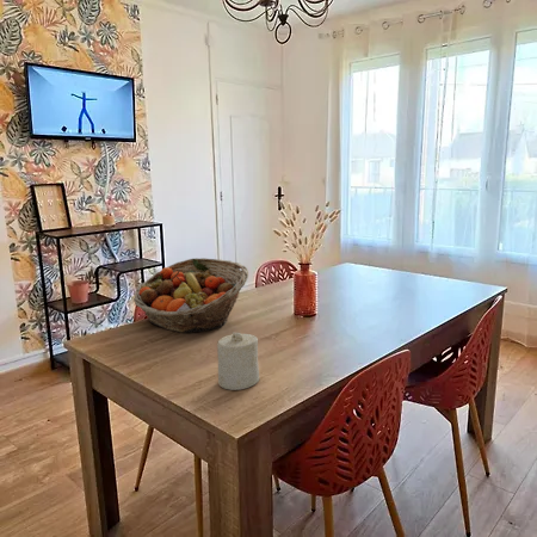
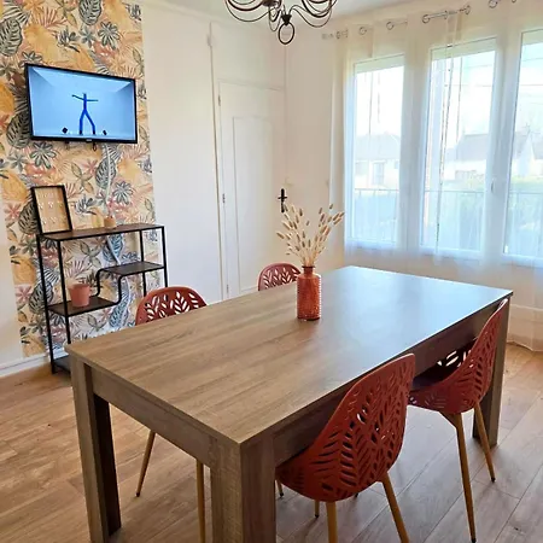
- fruit basket [132,257,249,334]
- candle [216,332,260,391]
